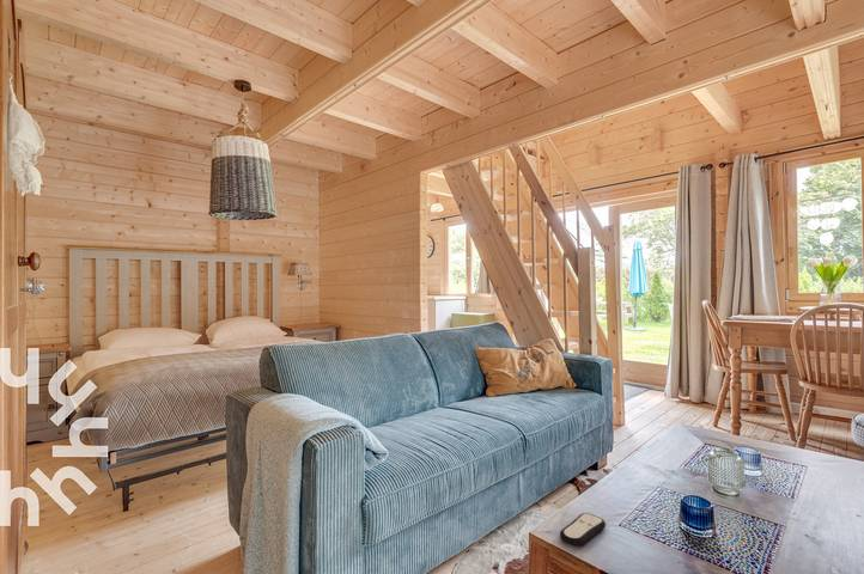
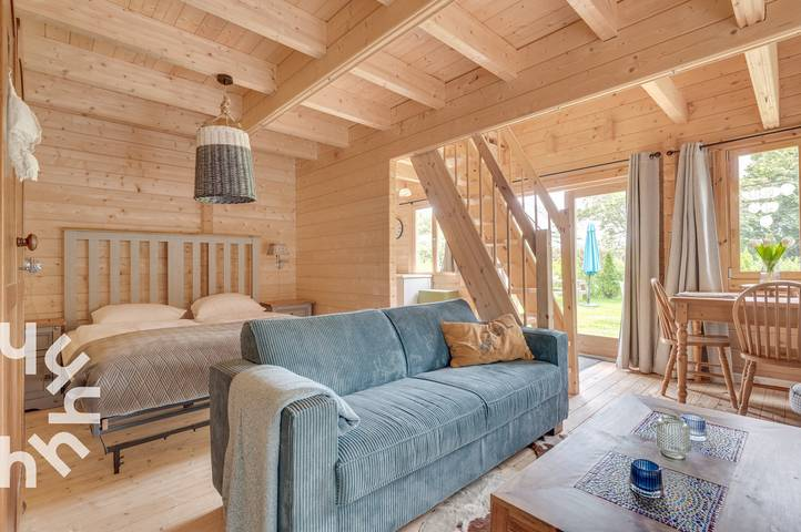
- remote control [559,512,607,546]
